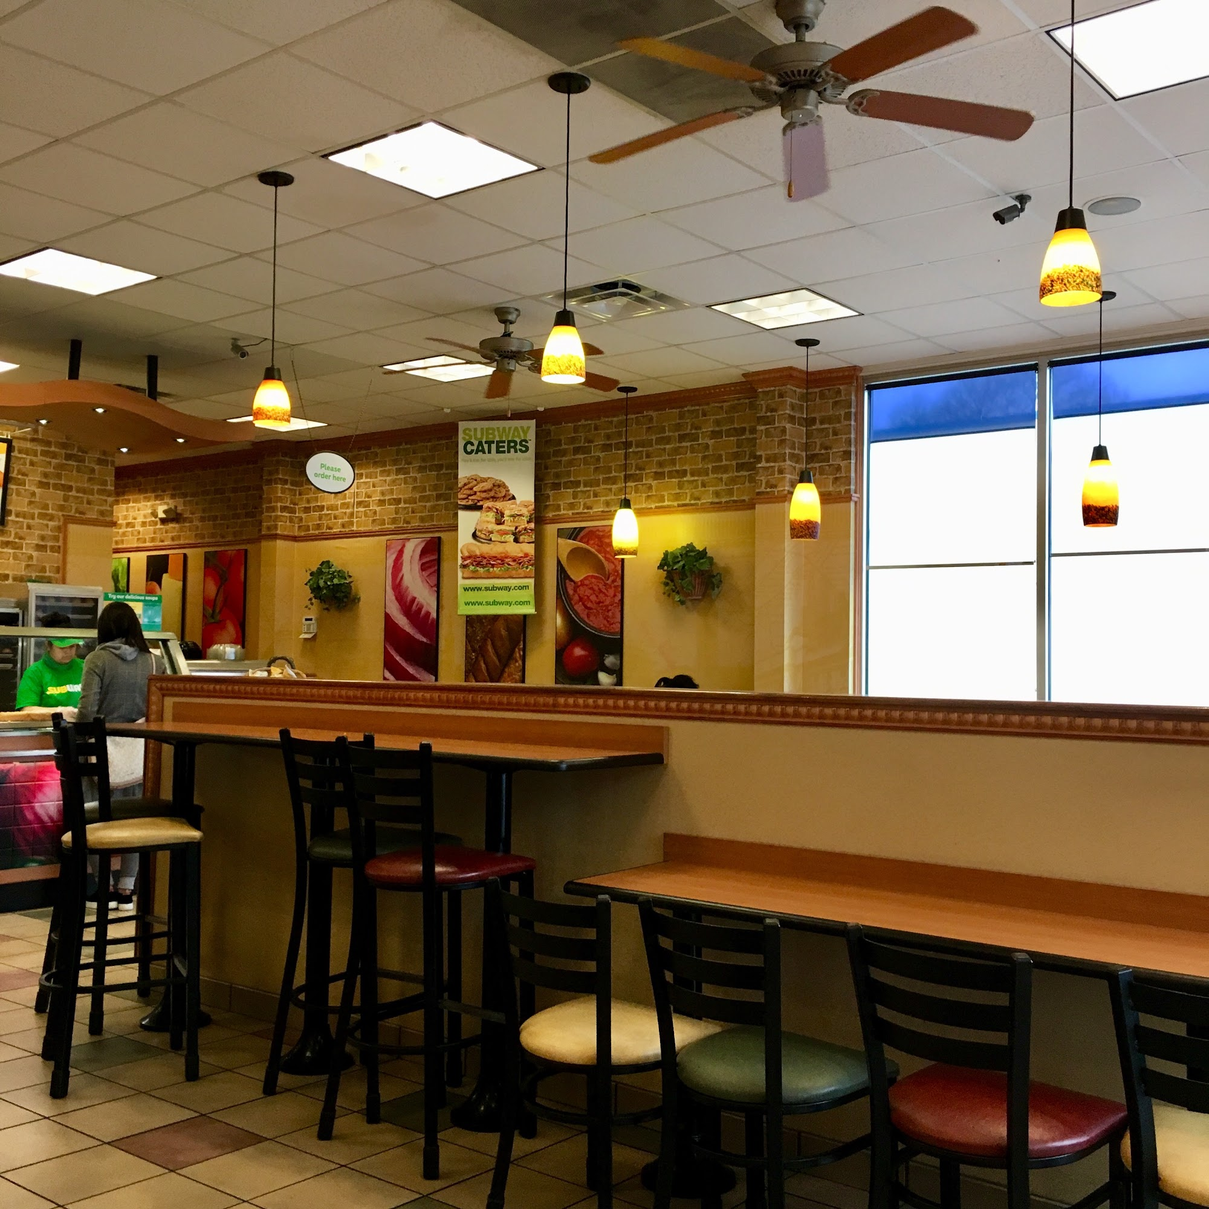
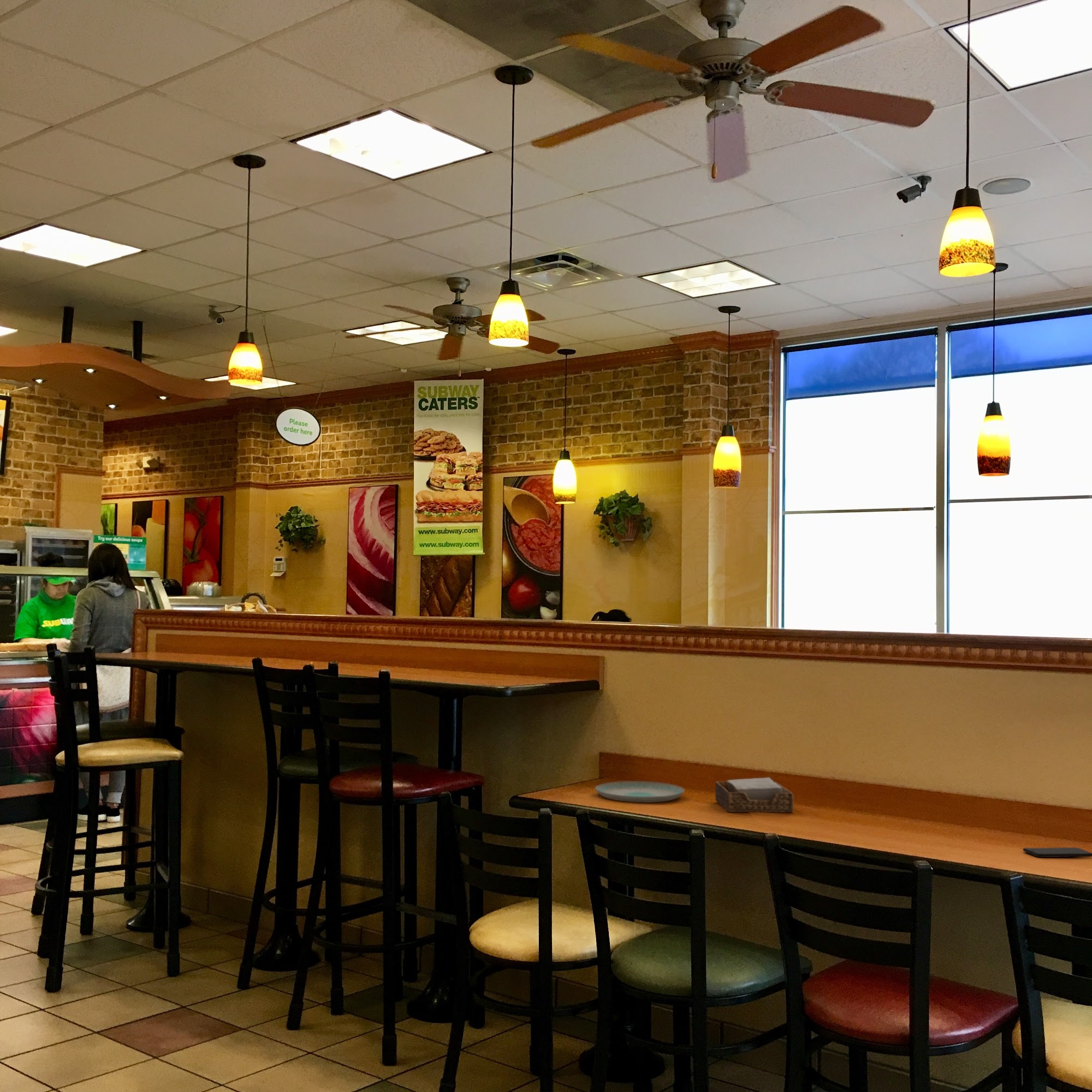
+ napkin holder [715,777,794,813]
+ plate [595,780,685,803]
+ smartphone [1022,847,1092,858]
